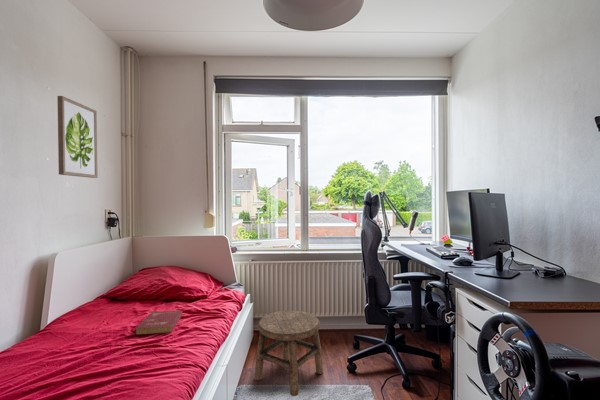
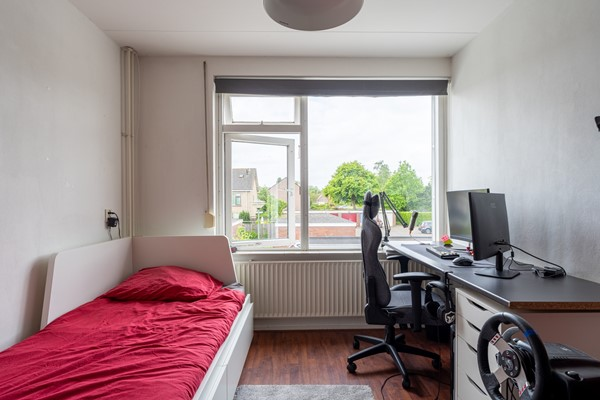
- book [135,310,183,336]
- stool [253,310,324,397]
- wall art [56,95,99,179]
